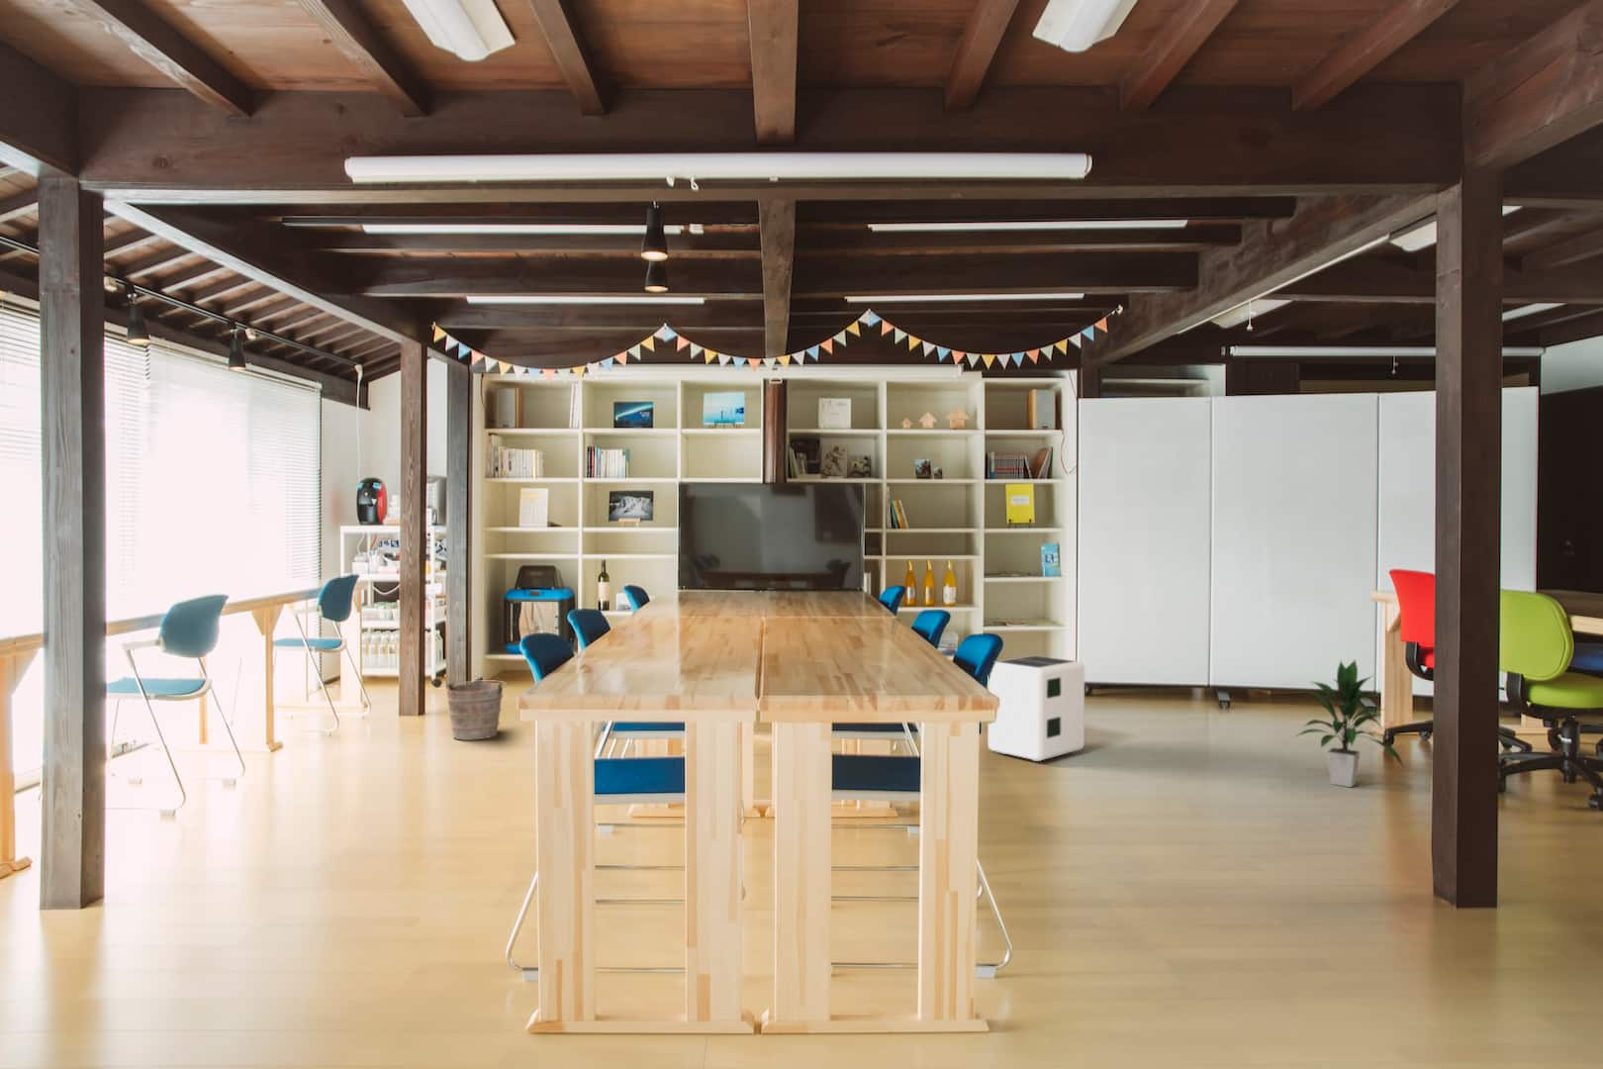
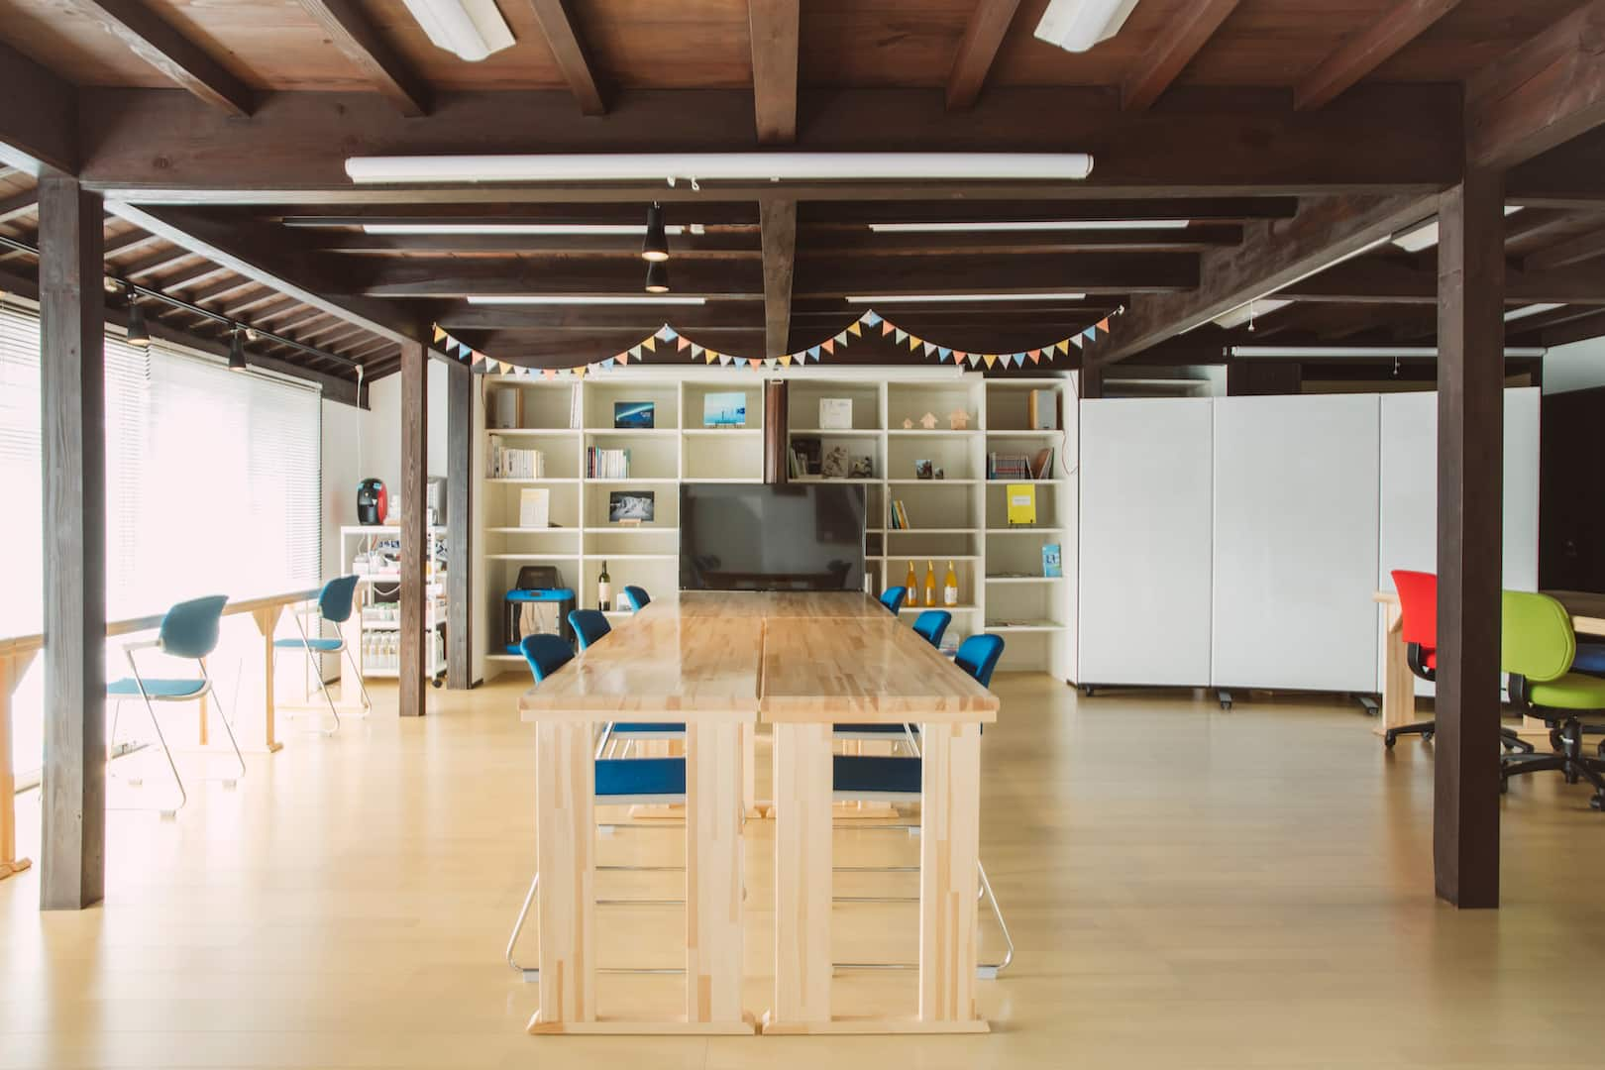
- air purifier [986,655,1085,762]
- bucket [445,680,508,741]
- indoor plant [1293,659,1406,787]
